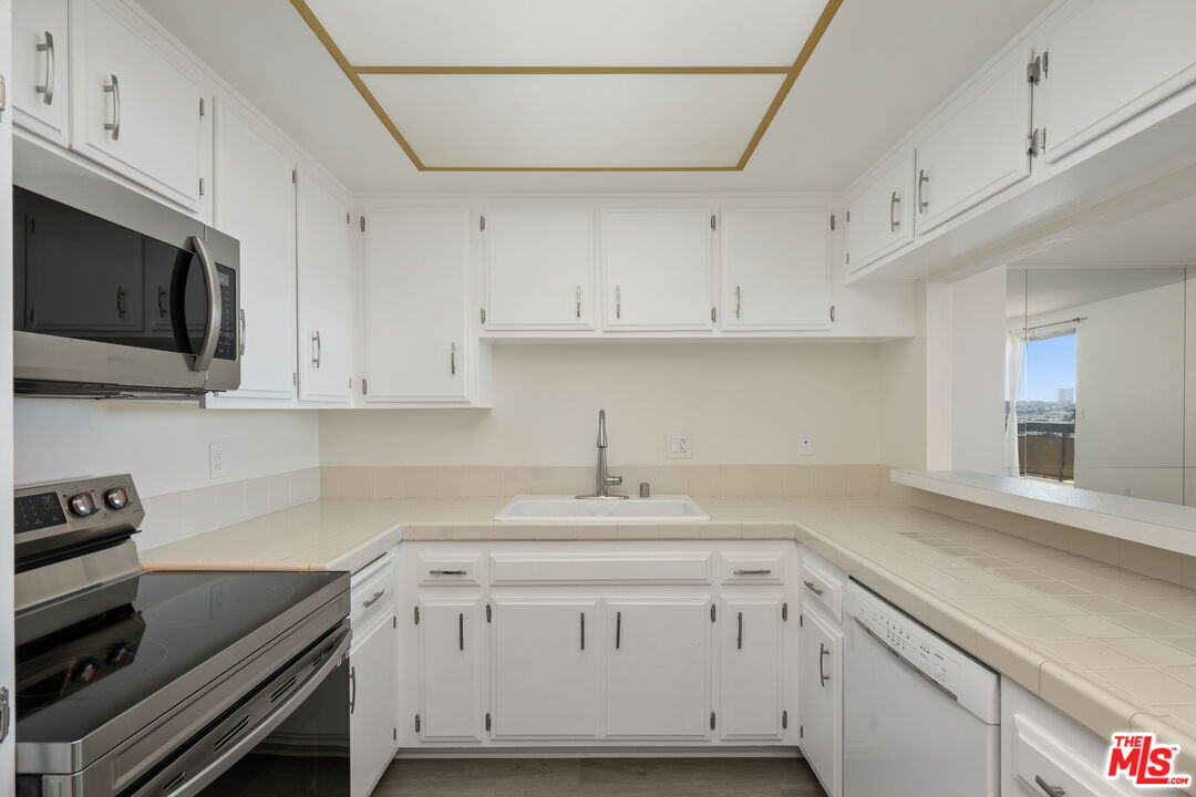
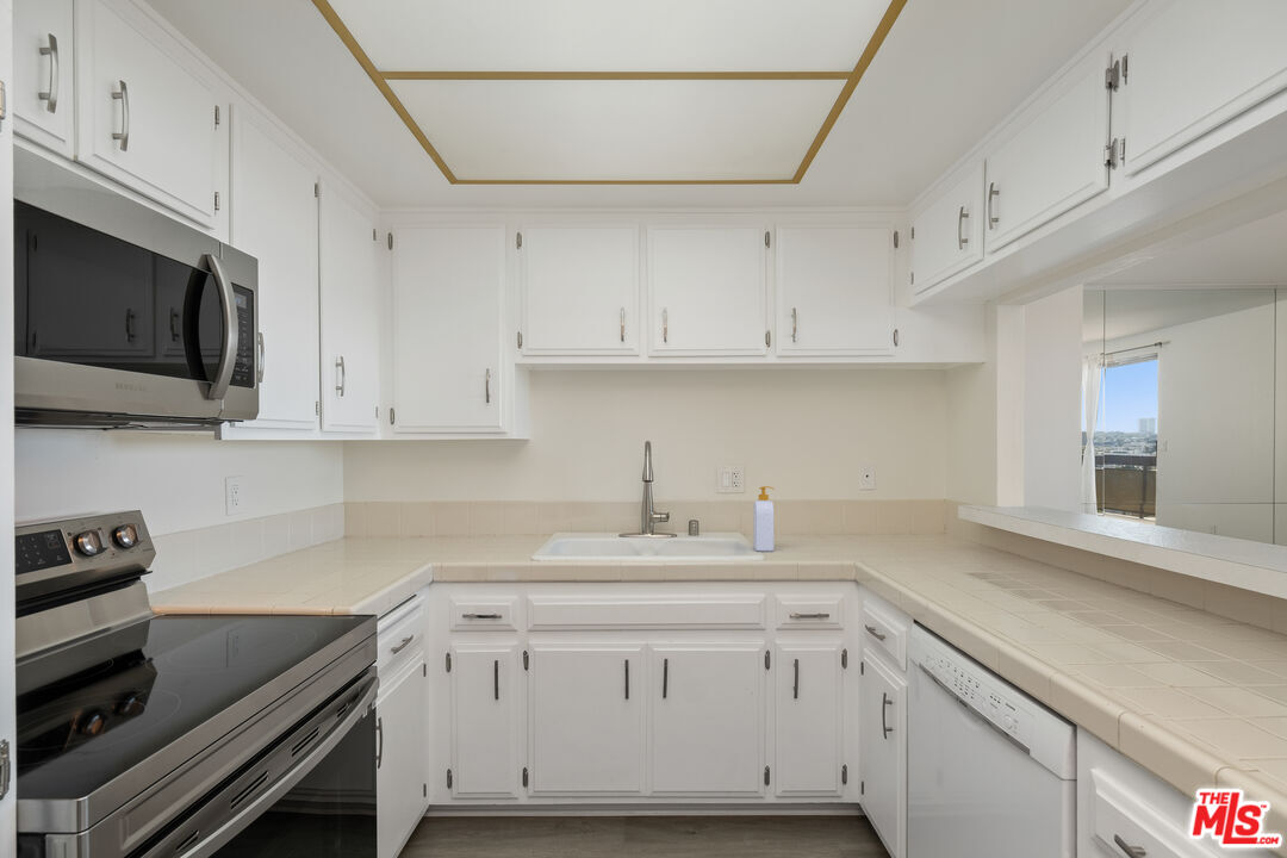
+ soap bottle [752,485,776,553]
